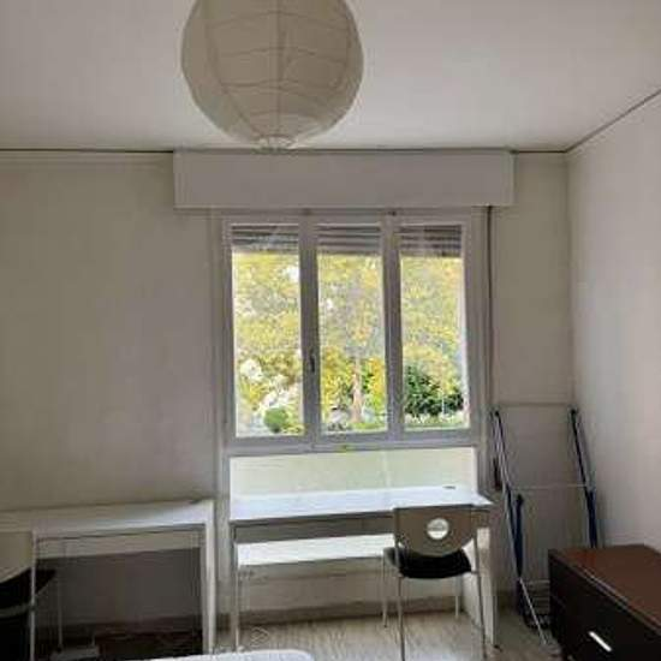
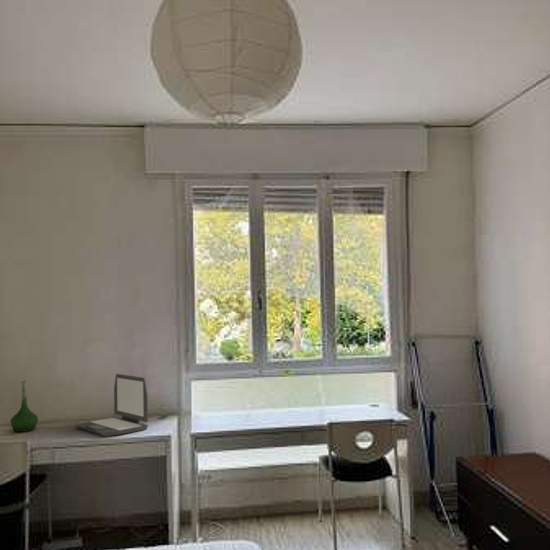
+ vase [9,380,39,433]
+ laptop [74,373,149,437]
